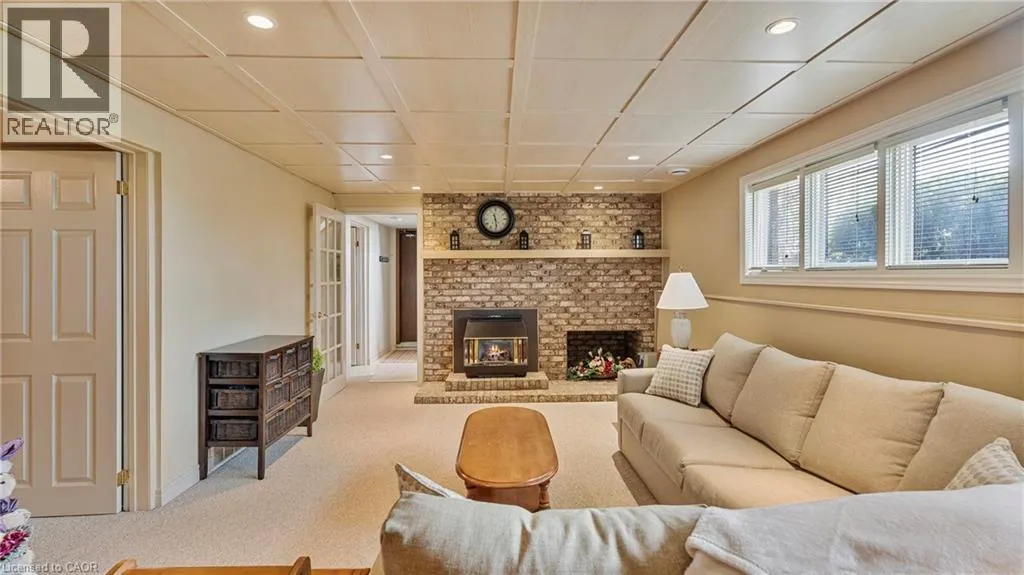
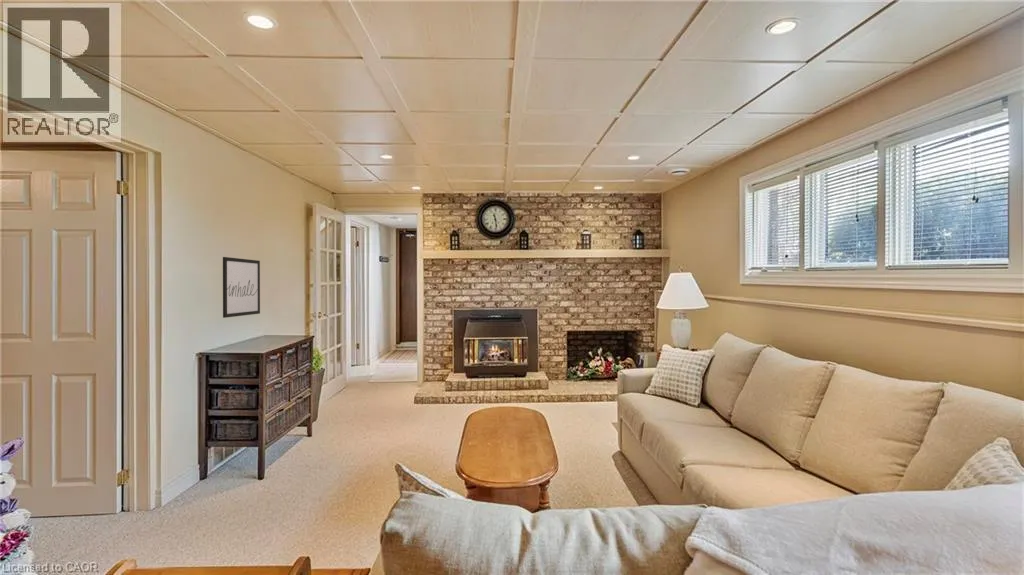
+ wall art [222,256,261,319]
